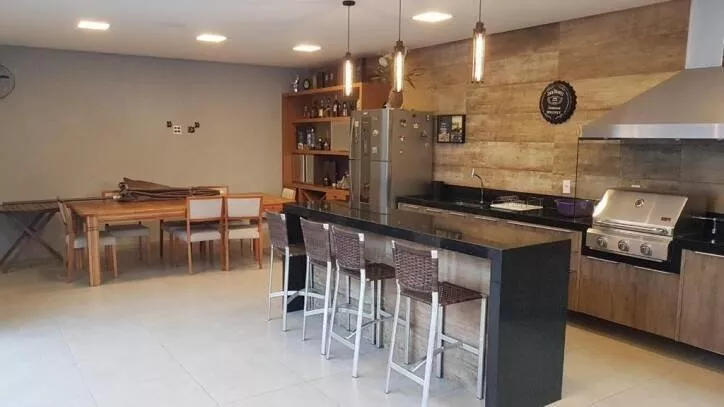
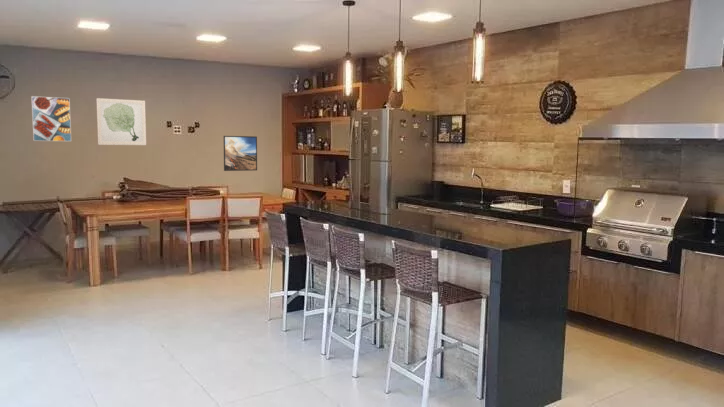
+ wall art [95,97,147,146]
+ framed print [223,135,258,172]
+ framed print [30,95,72,142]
